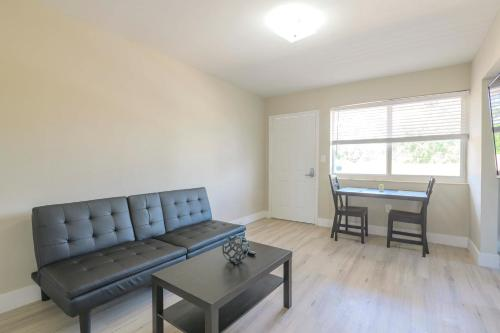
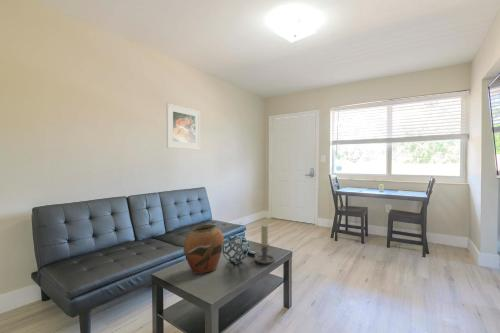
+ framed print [166,103,201,151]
+ vase [182,224,225,275]
+ candle holder [254,223,276,265]
